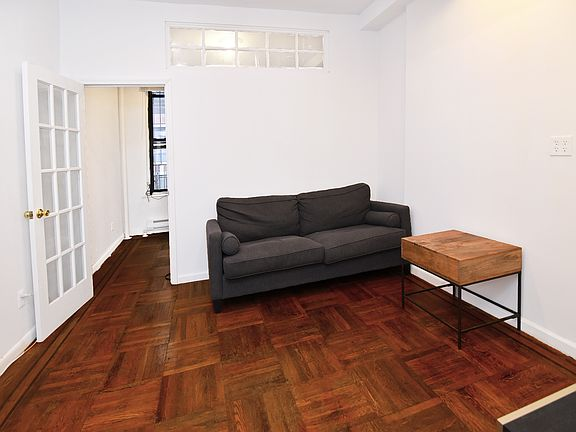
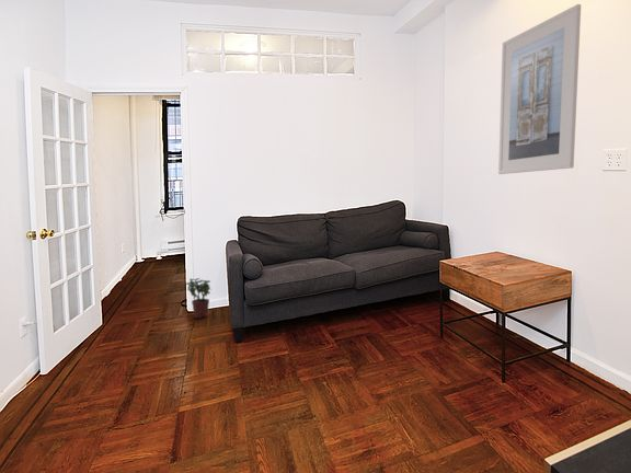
+ potted plant [185,277,213,319]
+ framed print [497,3,582,175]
